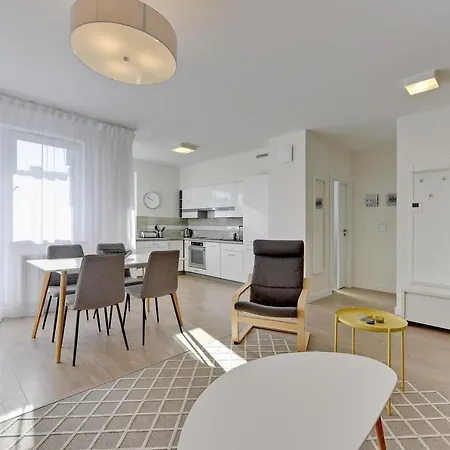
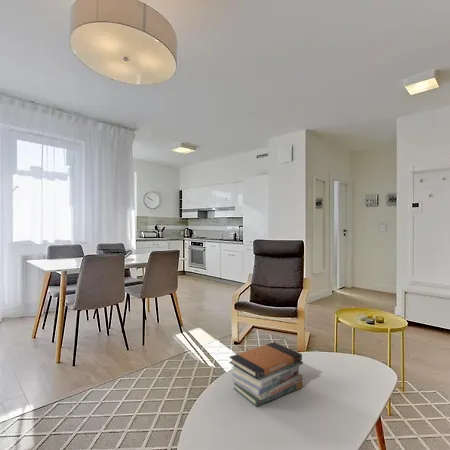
+ book stack [228,341,304,408]
